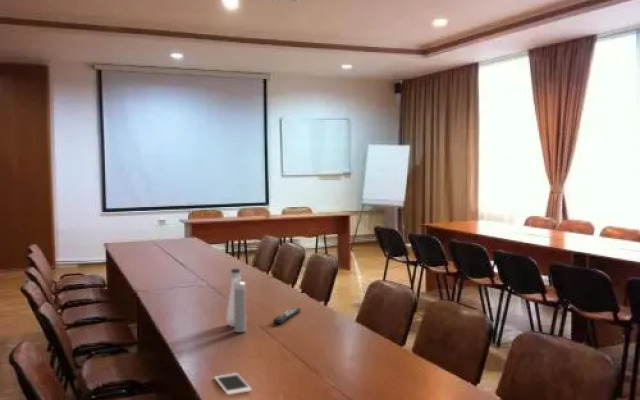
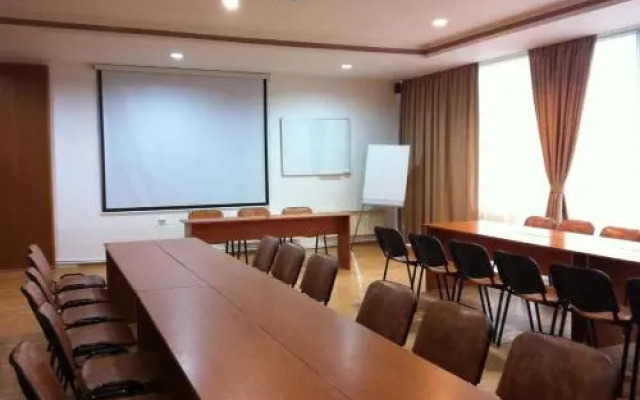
- remote control [272,307,302,325]
- cell phone [213,372,253,396]
- water bottle [225,268,247,333]
